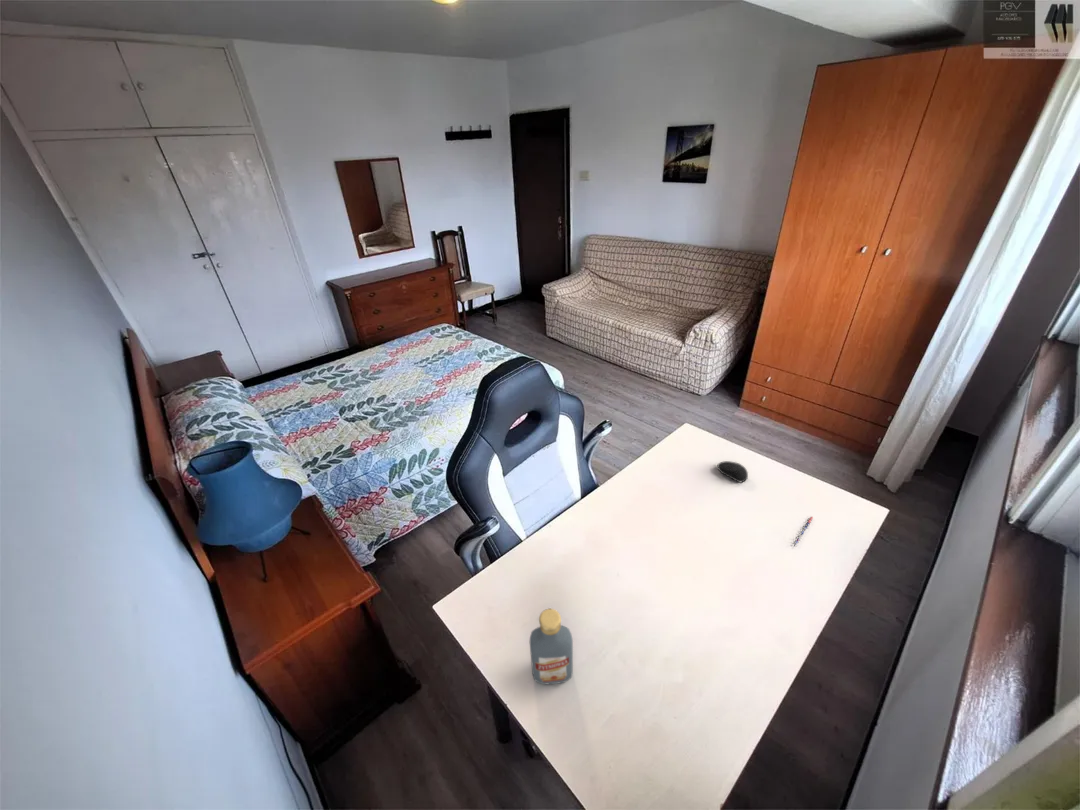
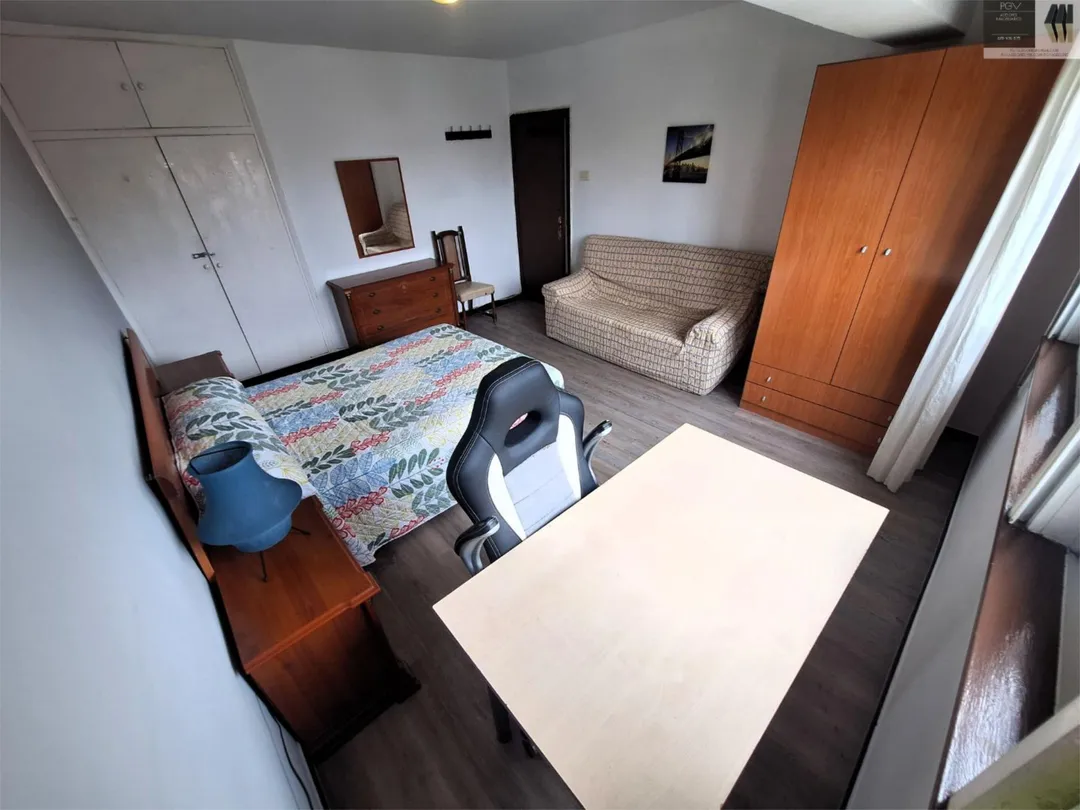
- computer mouse [716,460,749,483]
- pen [793,516,814,547]
- vodka [529,608,574,685]
